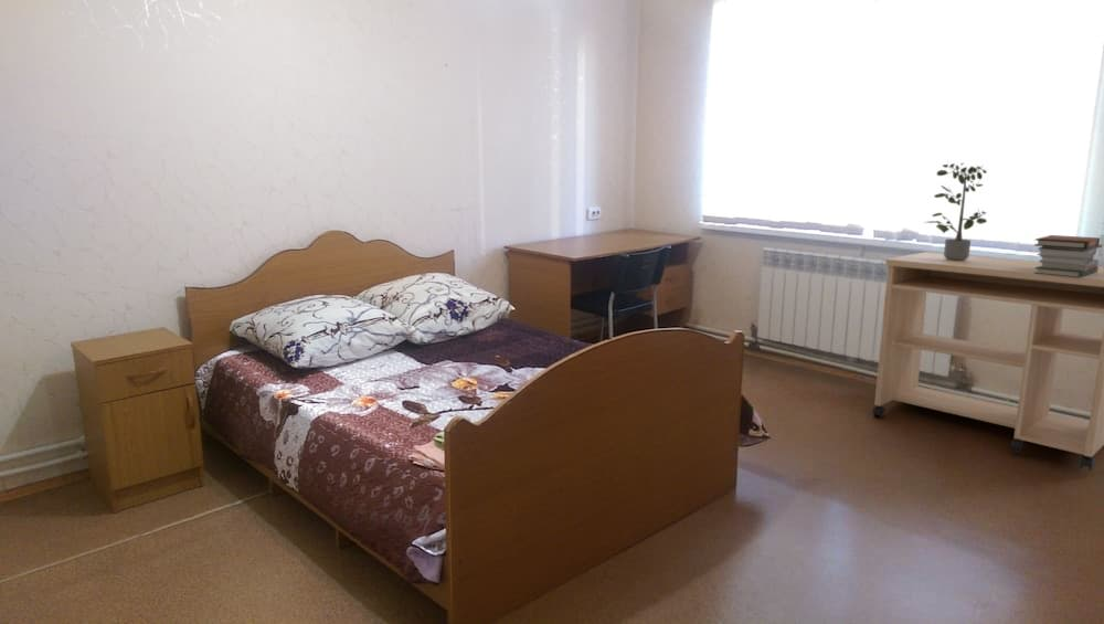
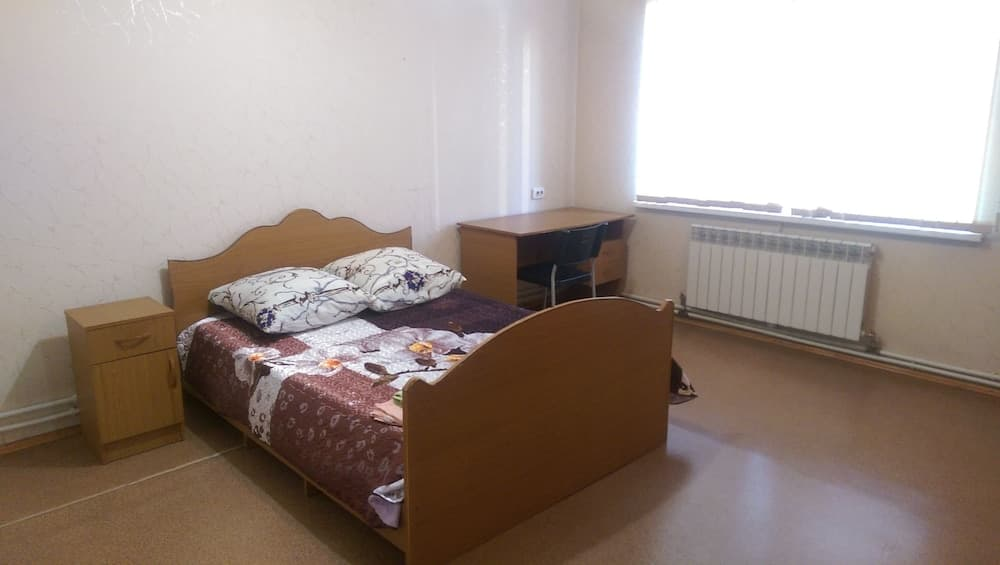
- book stack [1033,234,1103,277]
- desk [871,251,1104,472]
- potted plant [922,161,988,261]
